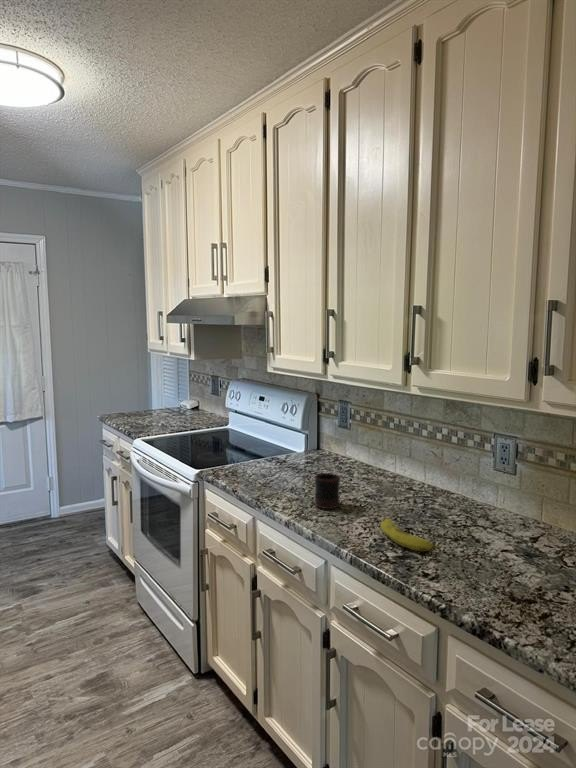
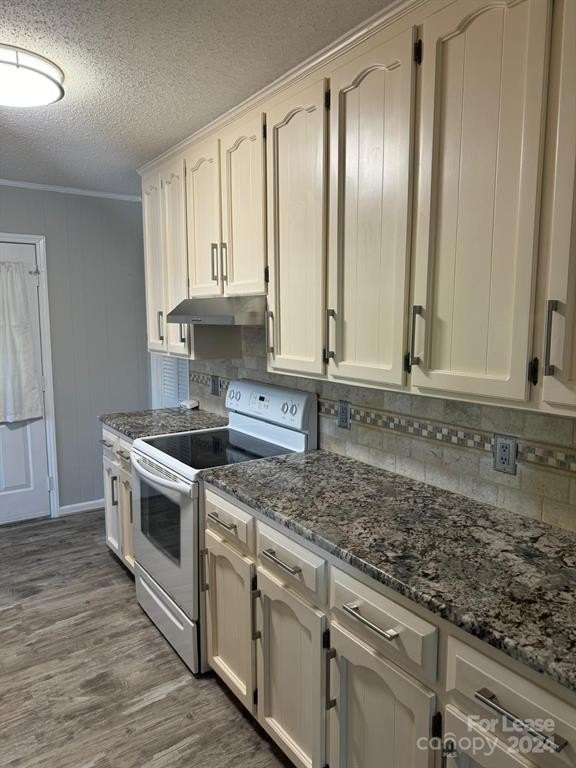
- mug [314,472,341,510]
- fruit [380,518,442,552]
